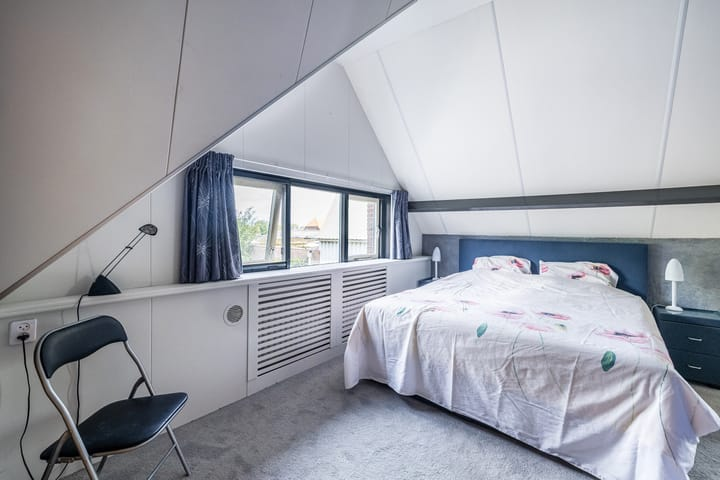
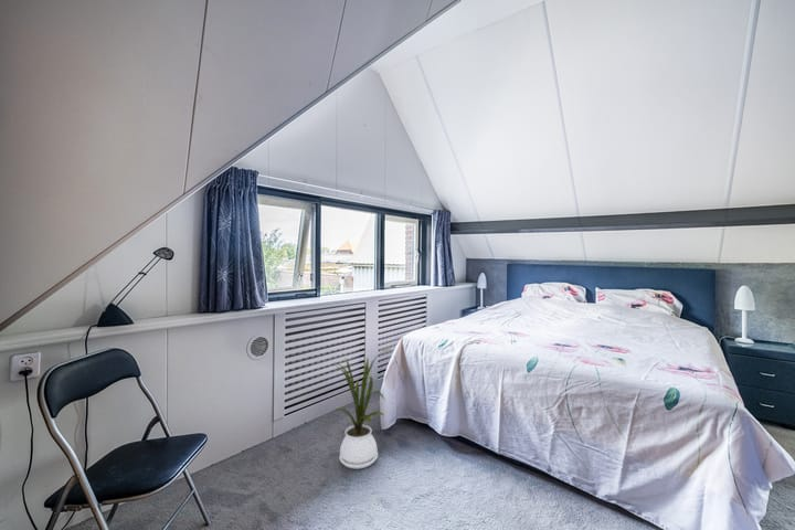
+ house plant [329,349,390,470]
